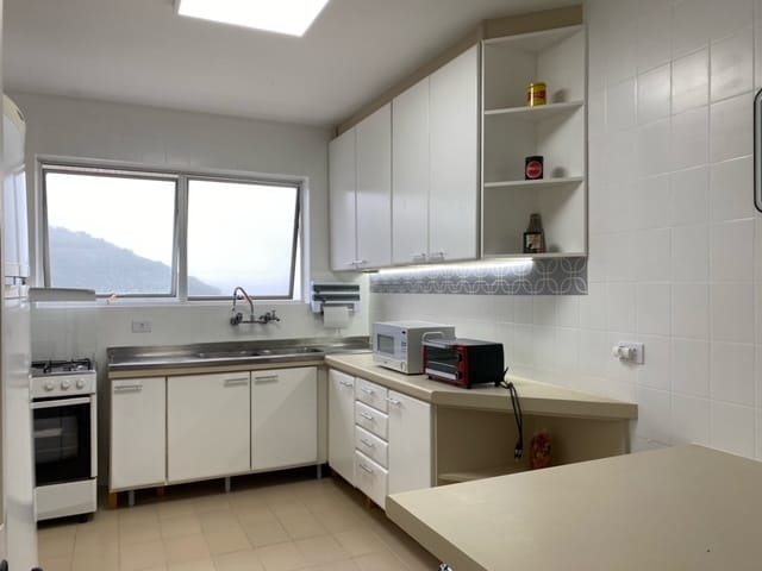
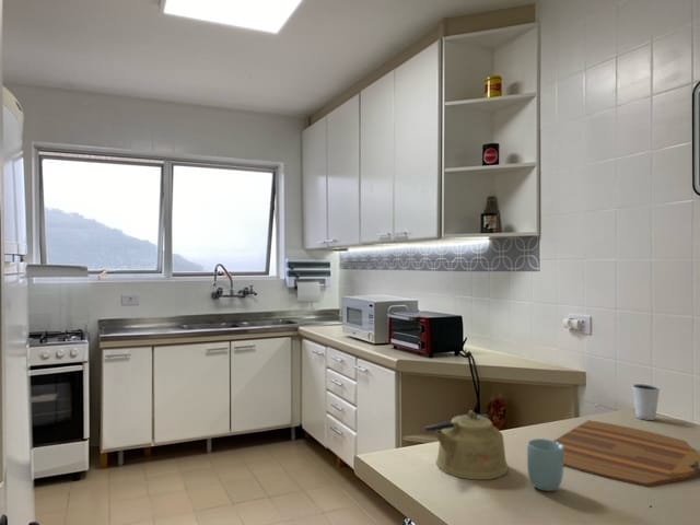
+ kettle [424,409,509,480]
+ cutting board [553,419,700,488]
+ cup [526,438,564,492]
+ dixie cup [631,383,661,421]
